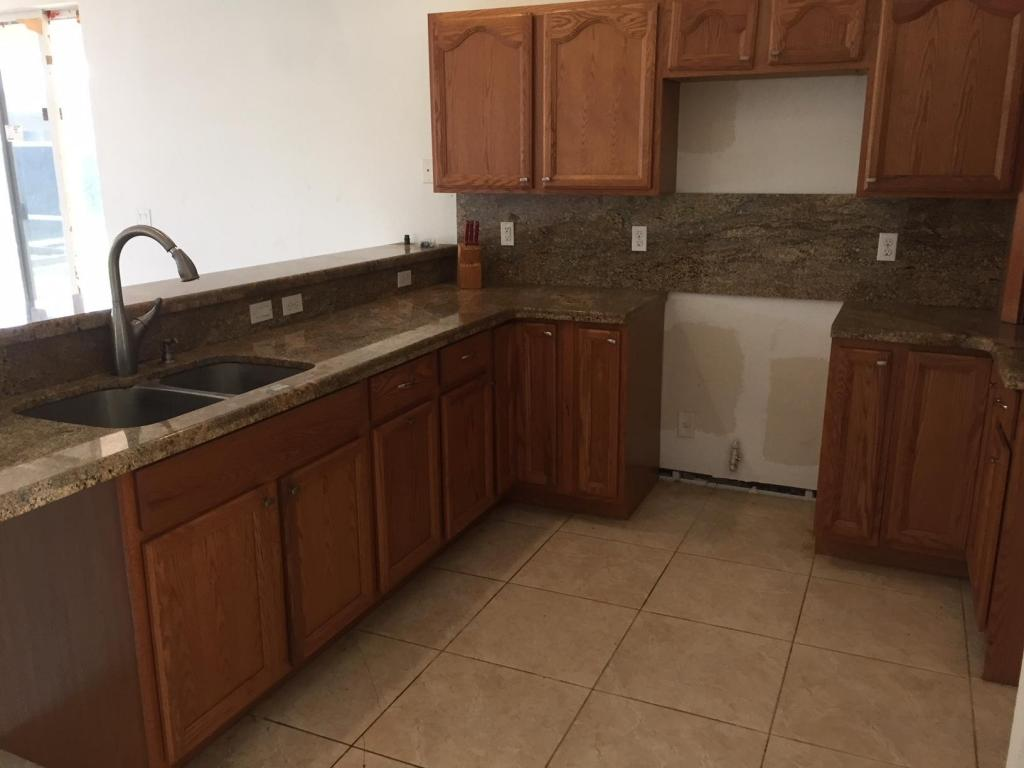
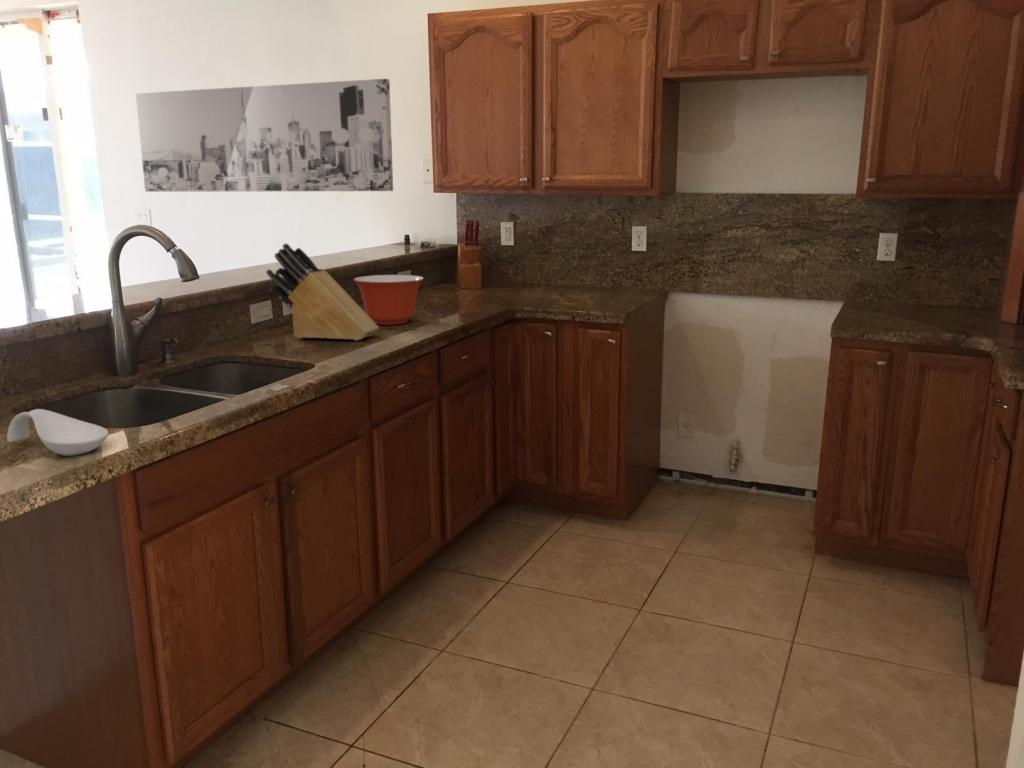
+ wall art [134,78,394,193]
+ spoon rest [6,408,109,457]
+ knife block [265,242,380,342]
+ mixing bowl [353,274,425,326]
